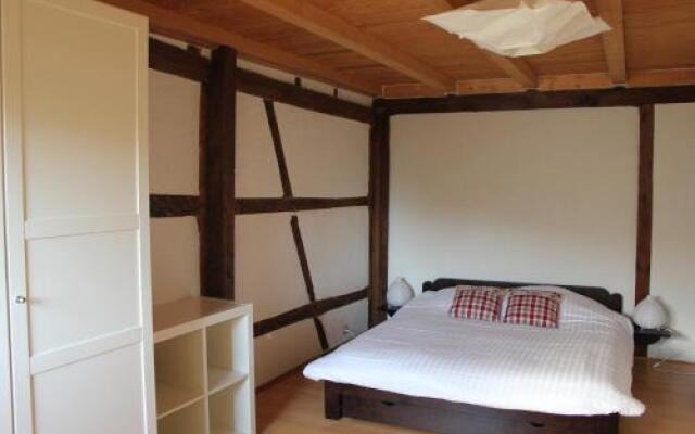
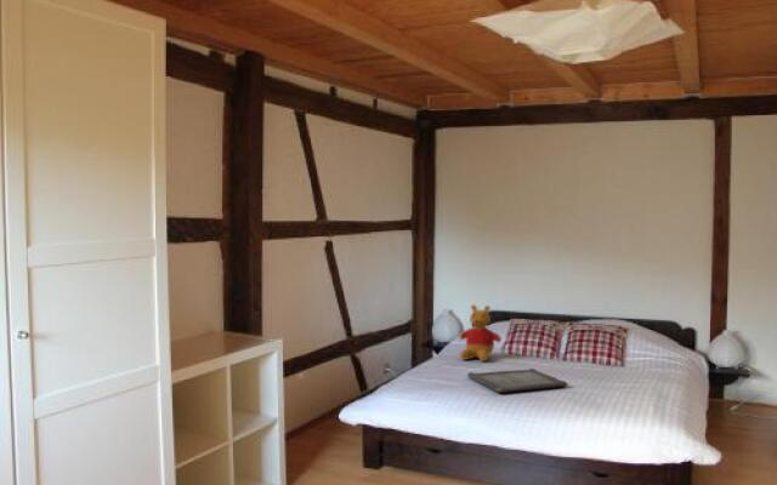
+ serving tray [466,367,568,394]
+ stuffed bear [458,303,503,363]
